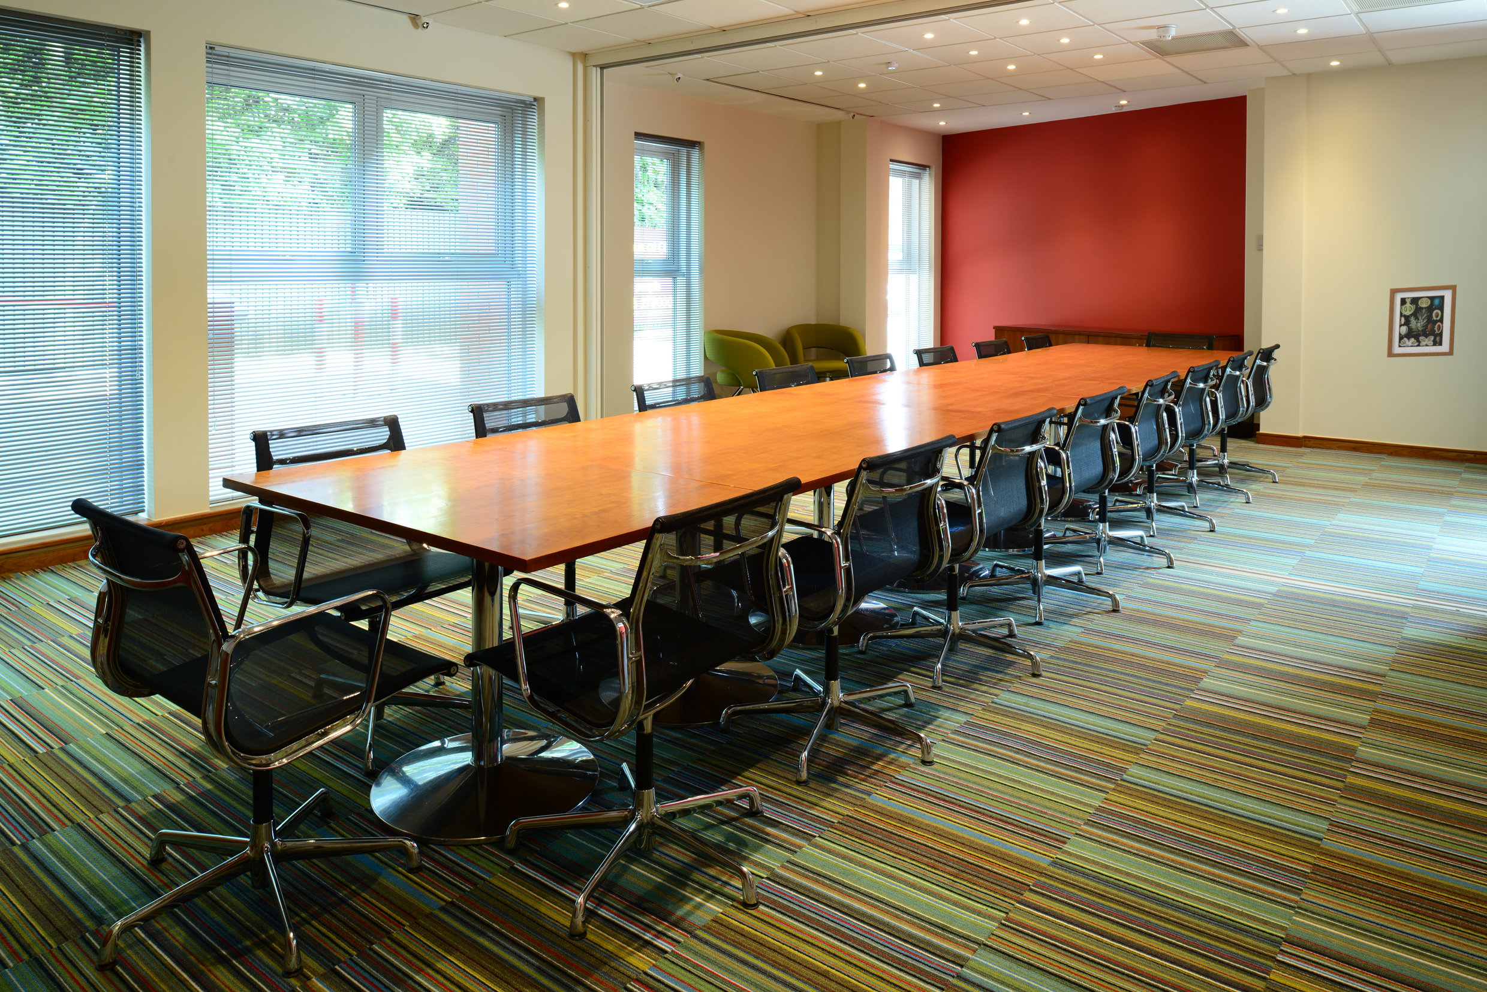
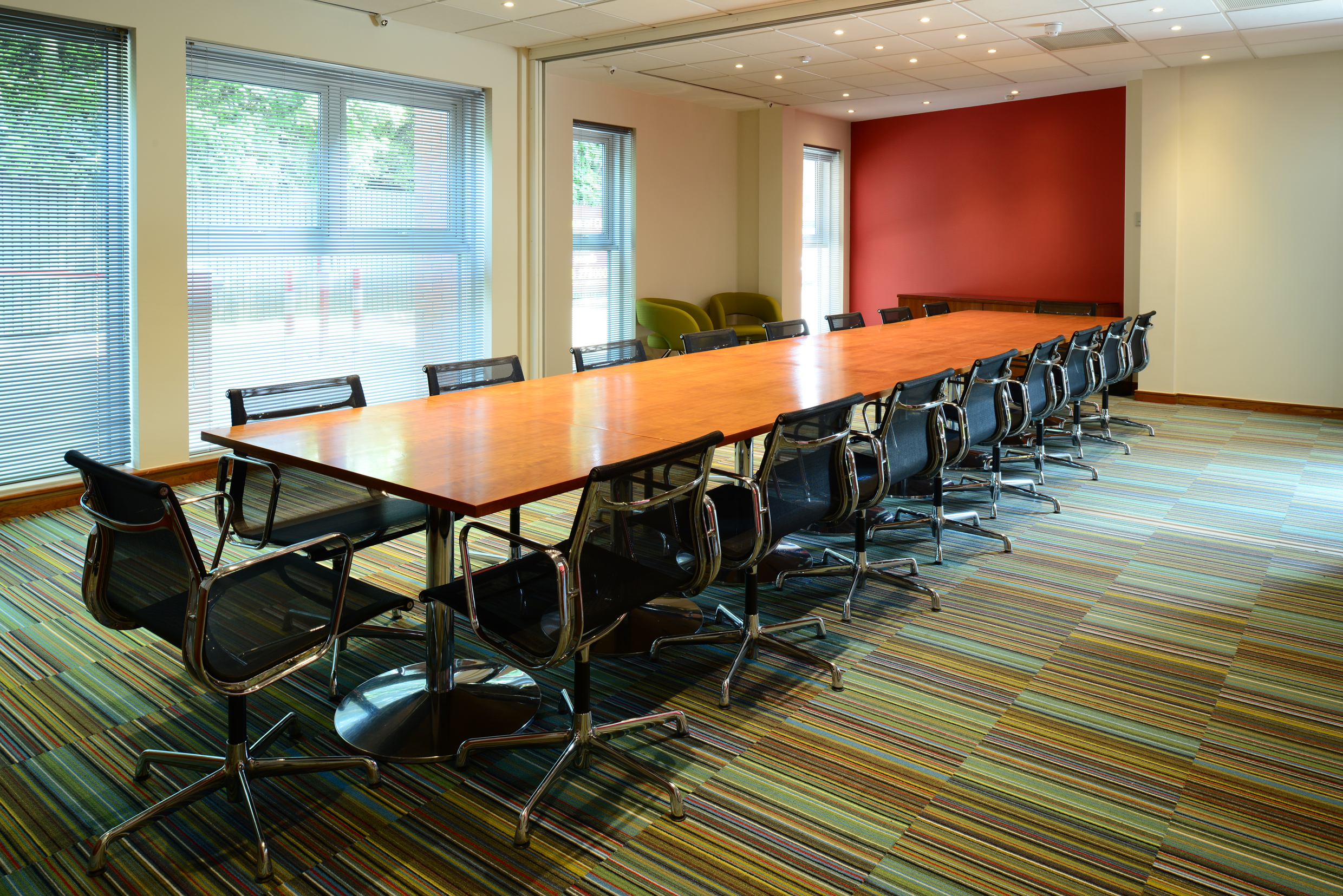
- wall art [1386,285,1457,358]
